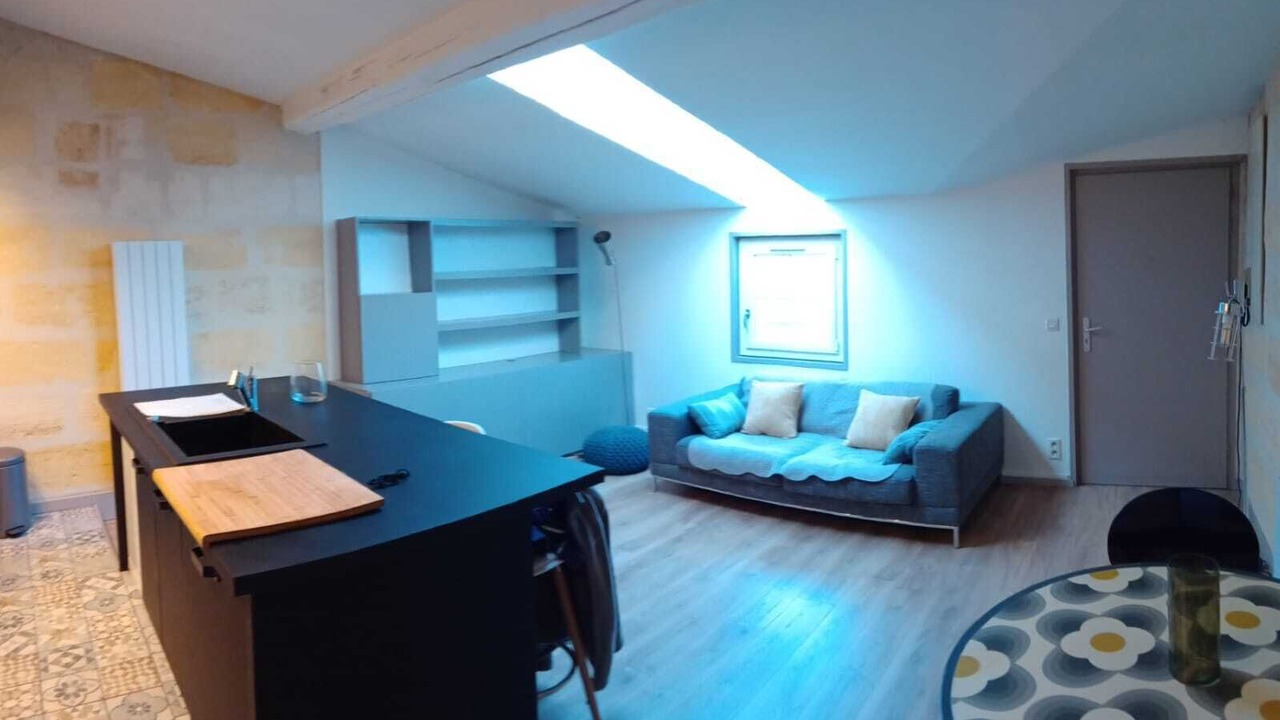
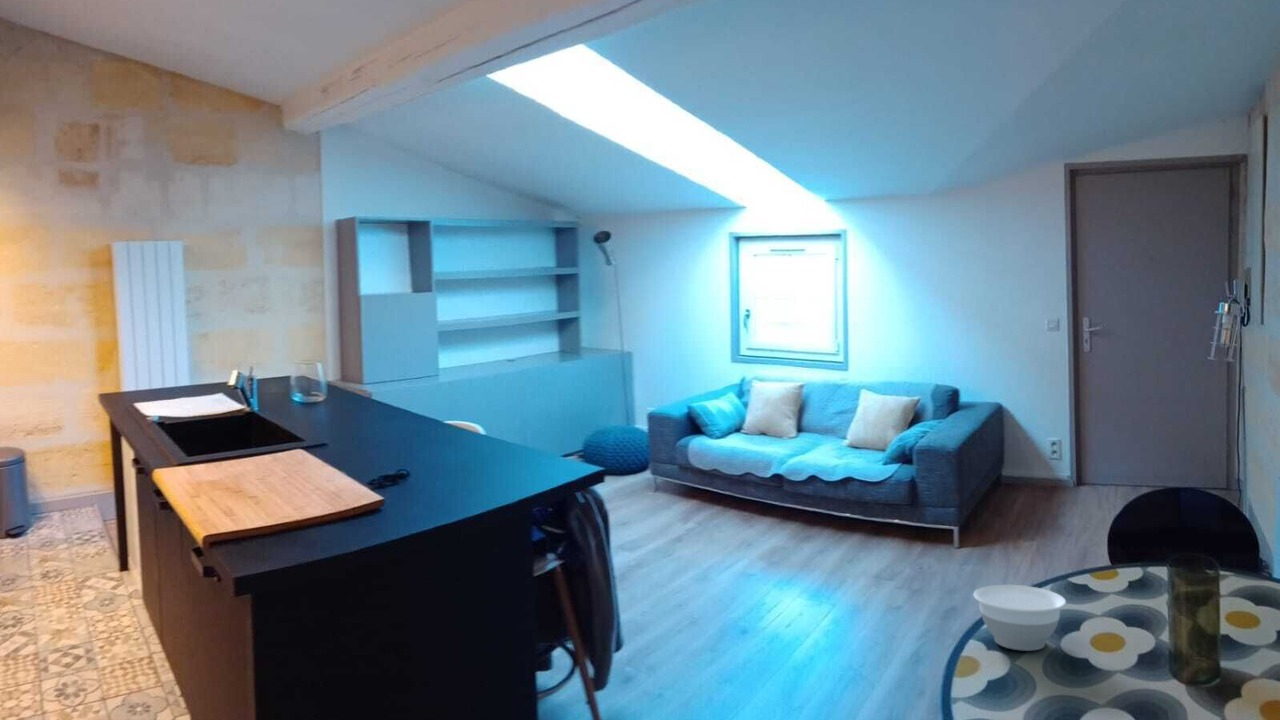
+ bowl [972,584,1067,652]
